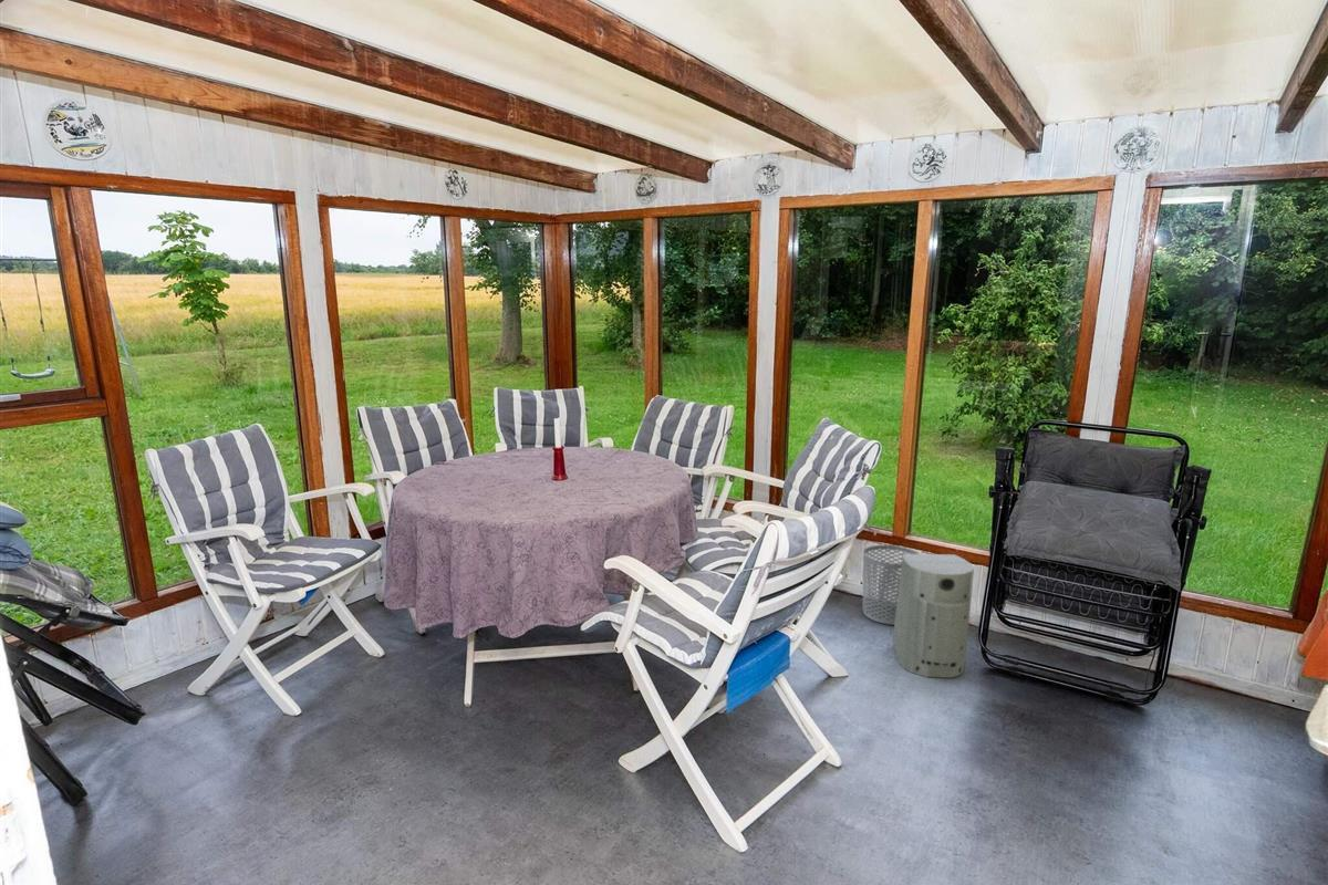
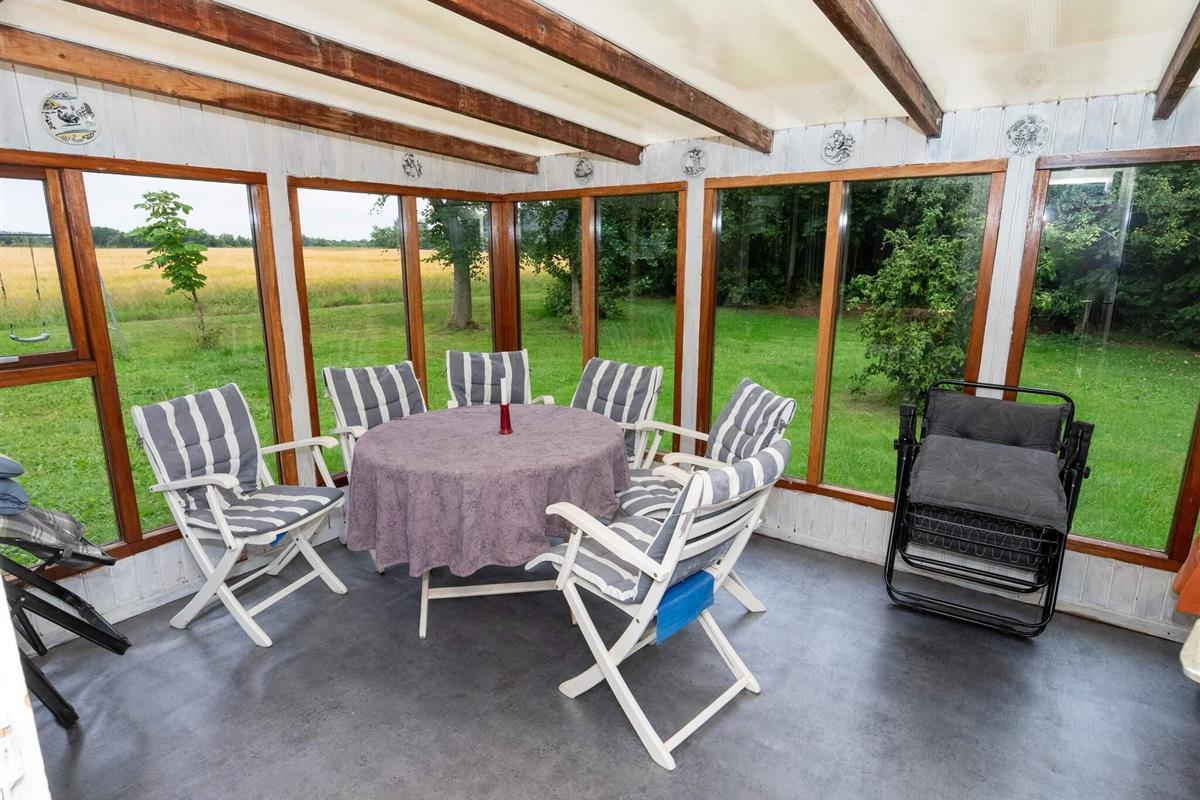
- fan [892,553,975,679]
- waste bin [862,544,921,626]
